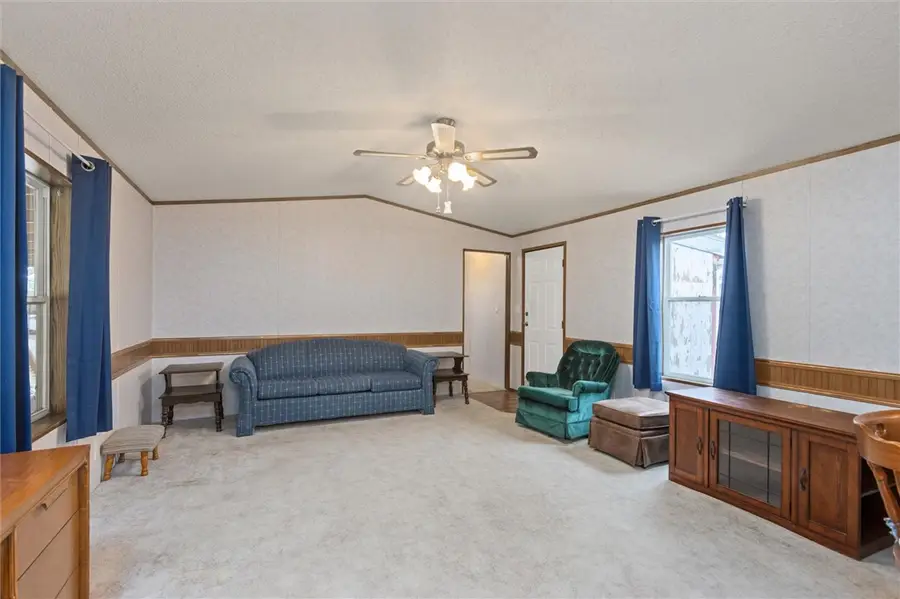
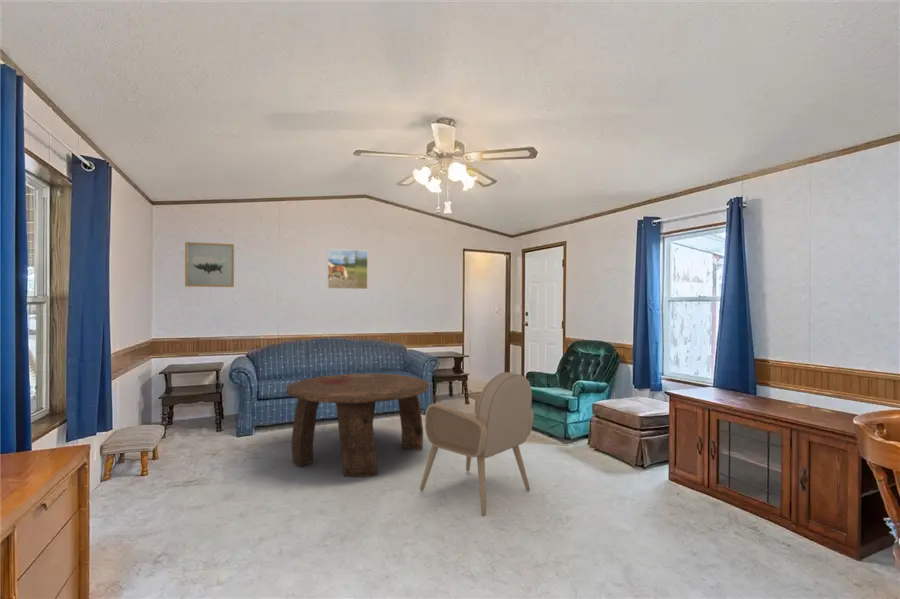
+ coffee table [285,373,430,478]
+ armchair [419,371,535,517]
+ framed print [327,248,369,290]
+ wall art [184,241,235,288]
